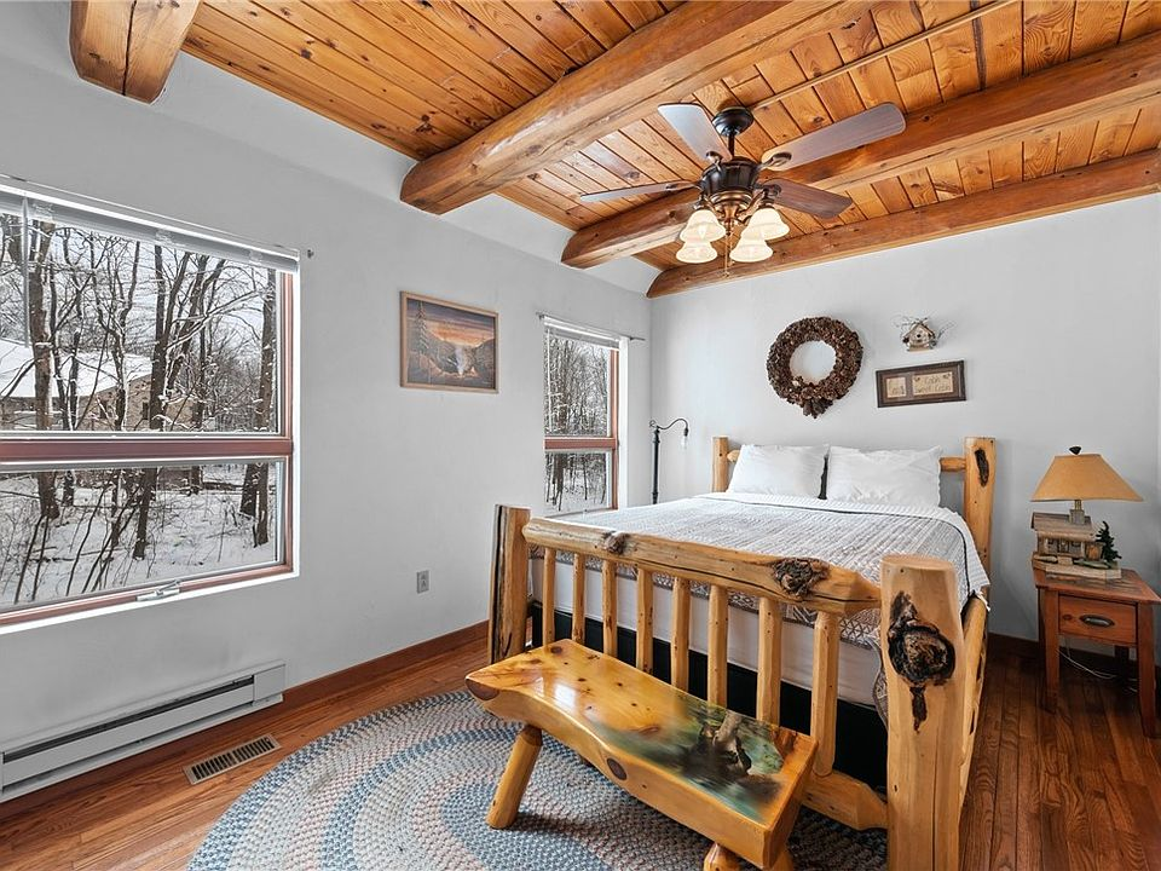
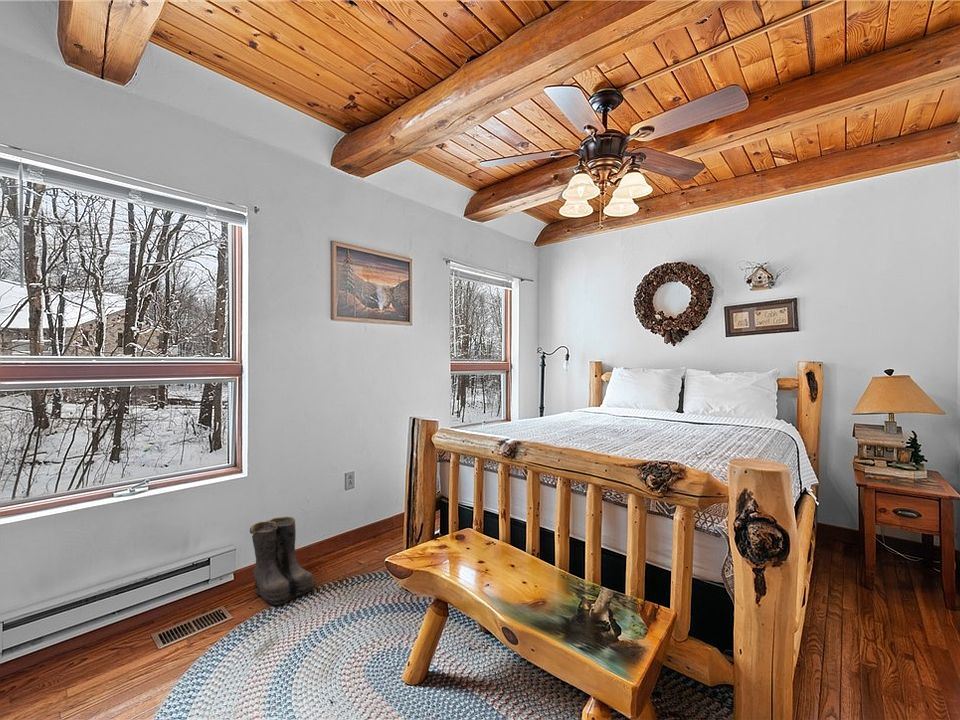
+ boots [249,516,319,606]
